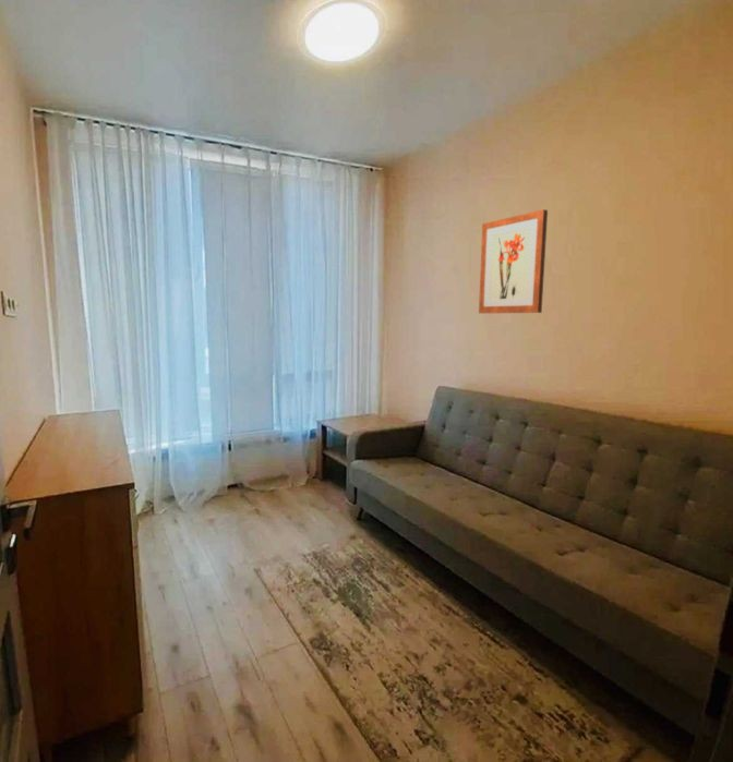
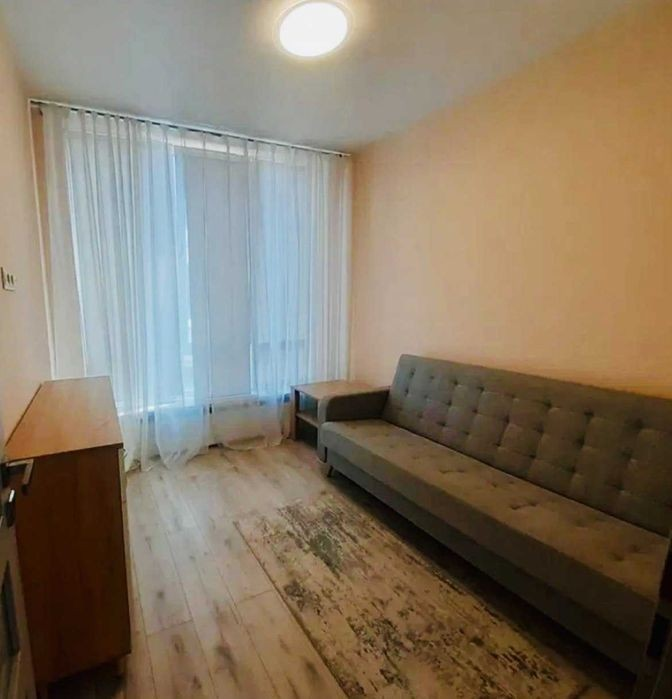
- wall art [478,208,549,314]
